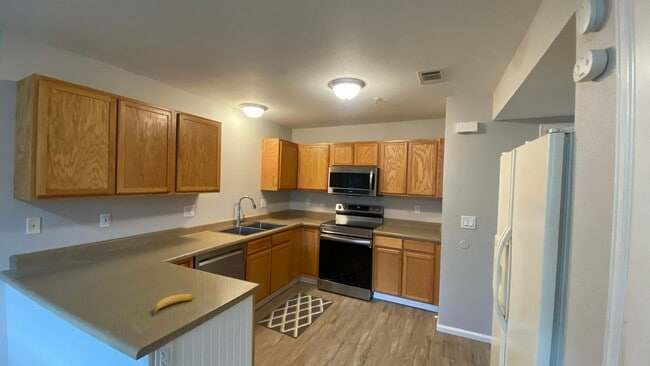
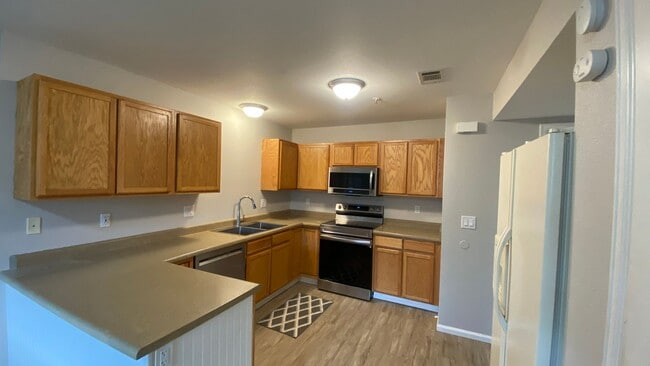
- banana [152,293,194,315]
